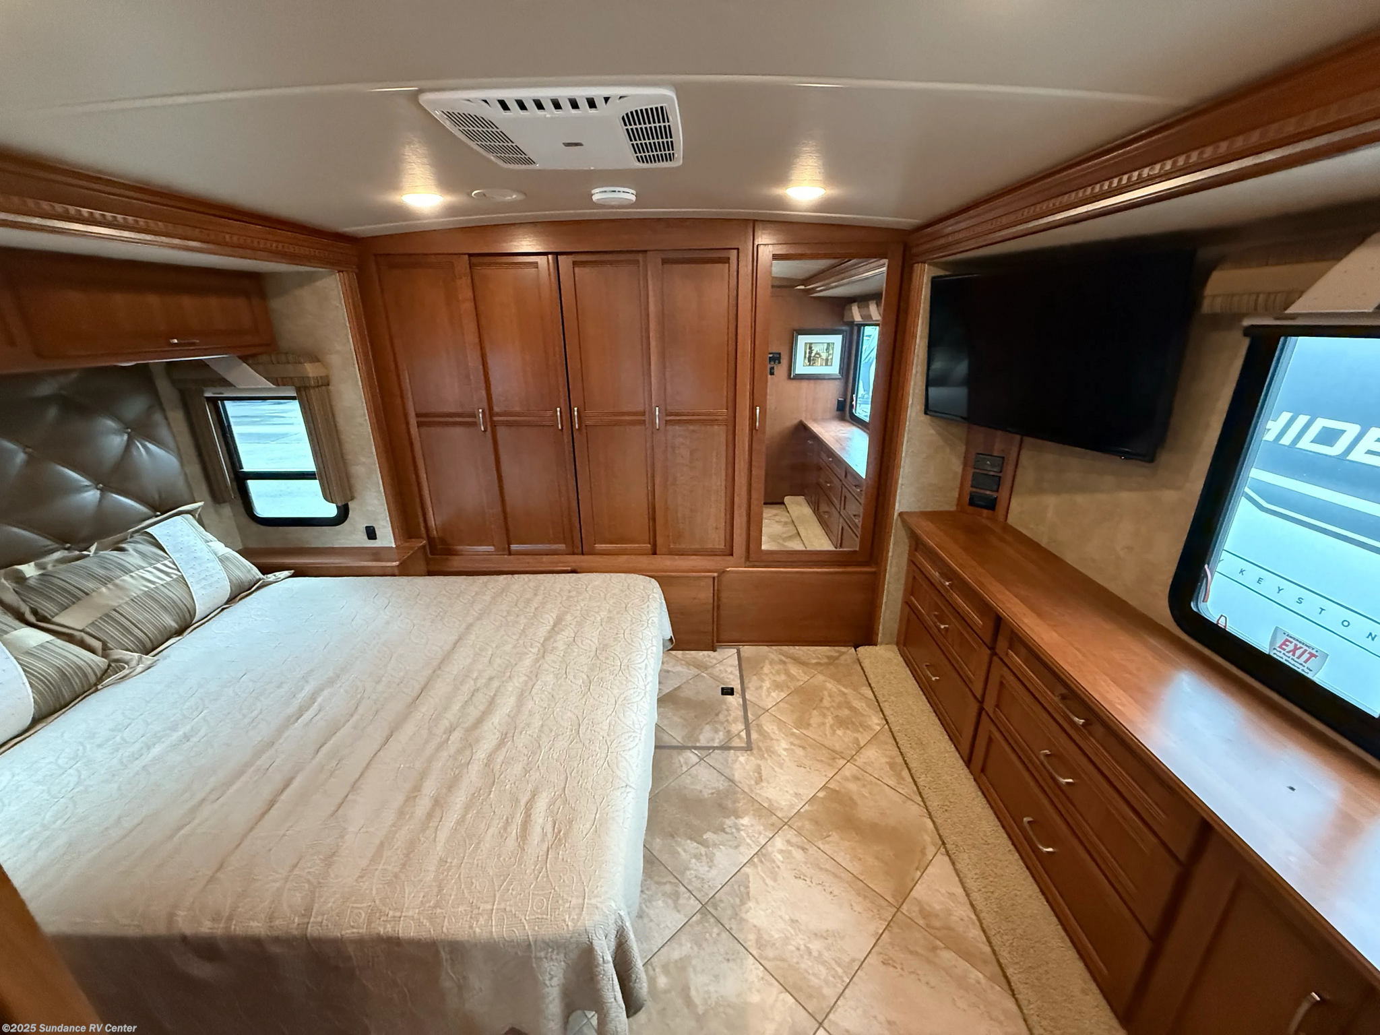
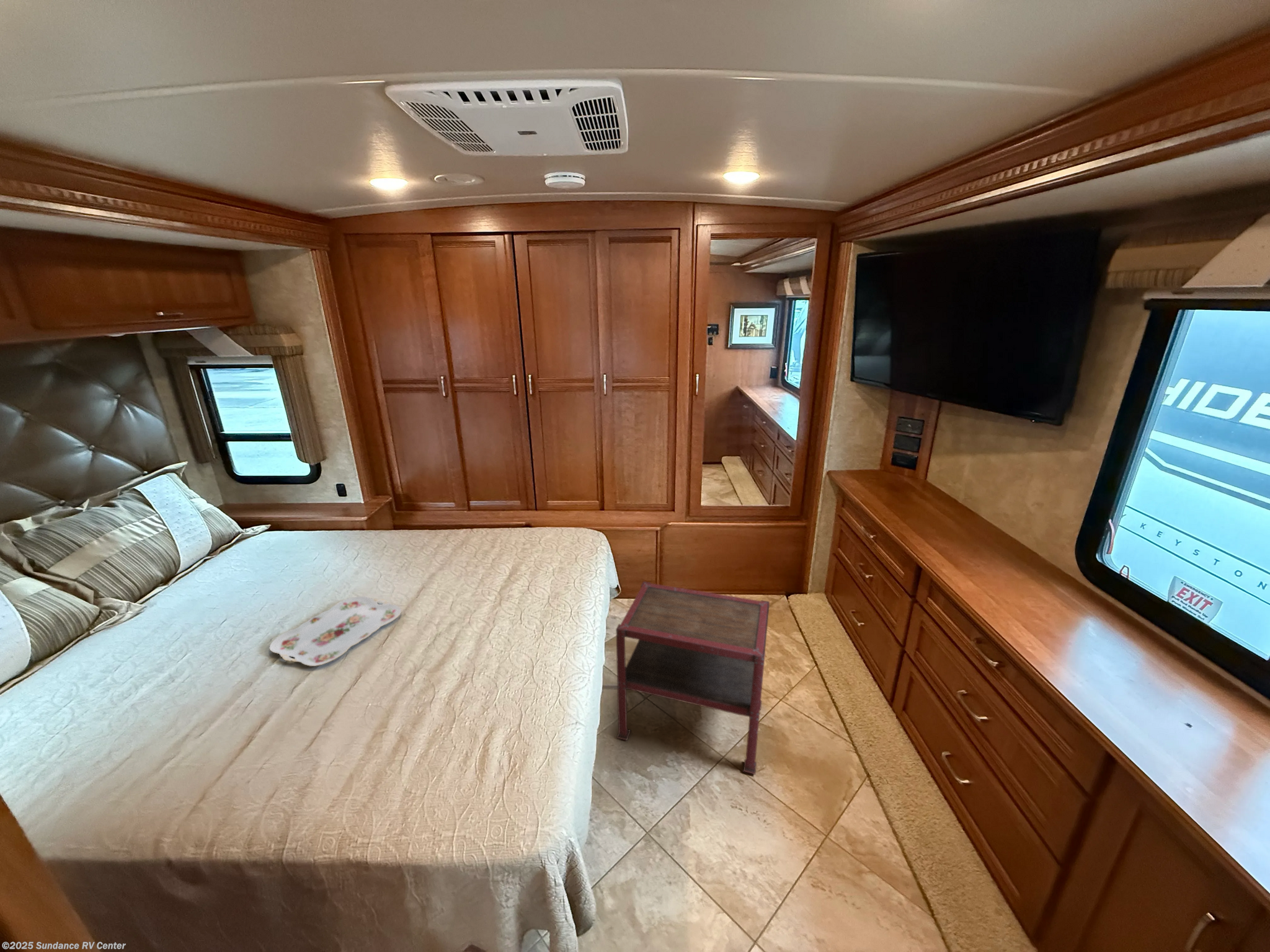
+ side table [615,581,770,775]
+ serving tray [269,596,402,667]
